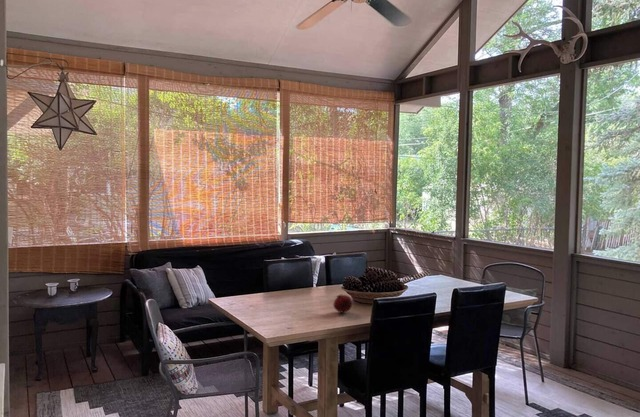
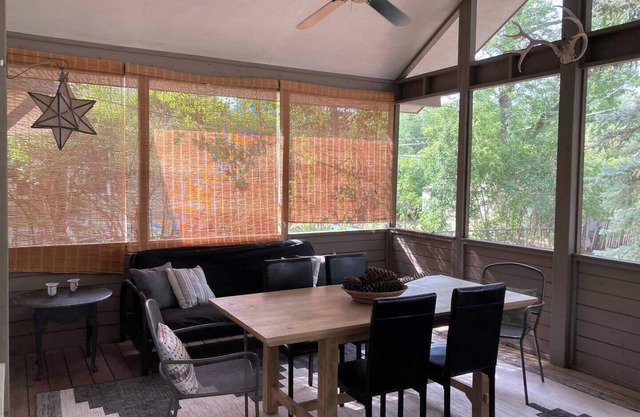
- fruit [333,293,353,314]
